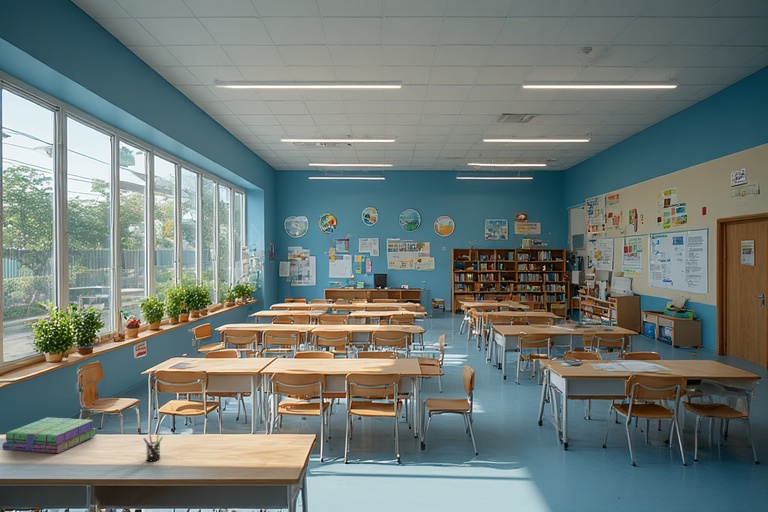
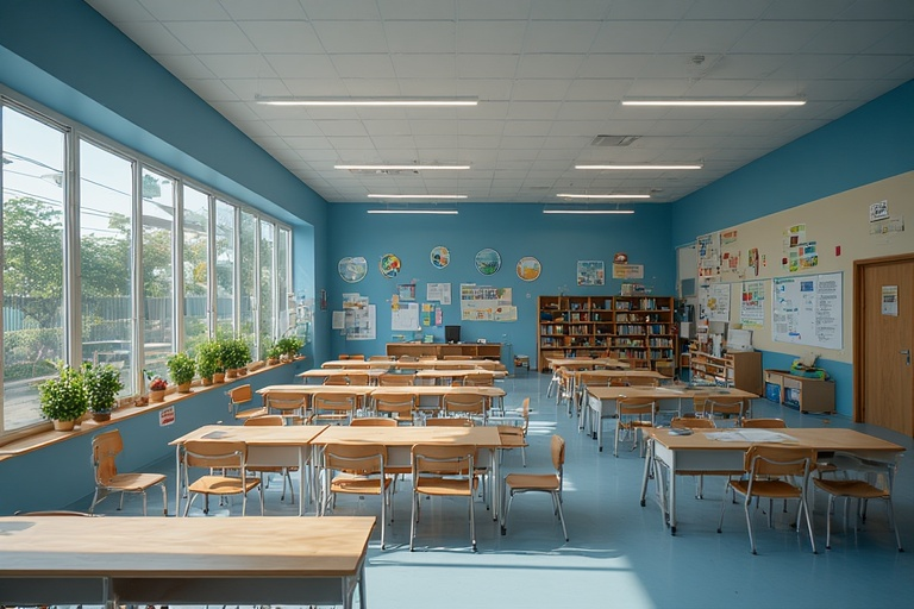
- stack of books [2,416,98,454]
- pen holder [142,432,164,463]
